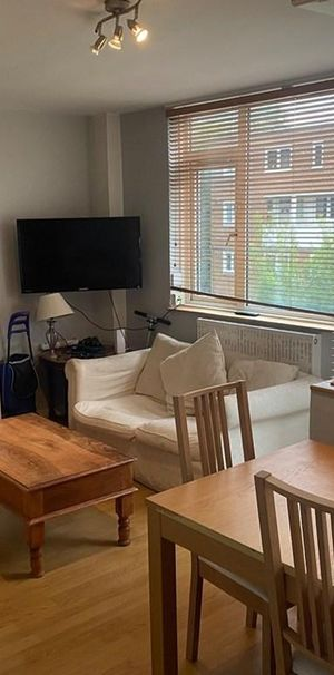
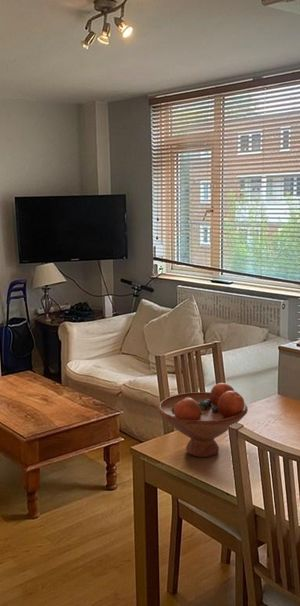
+ fruit bowl [156,382,249,458]
